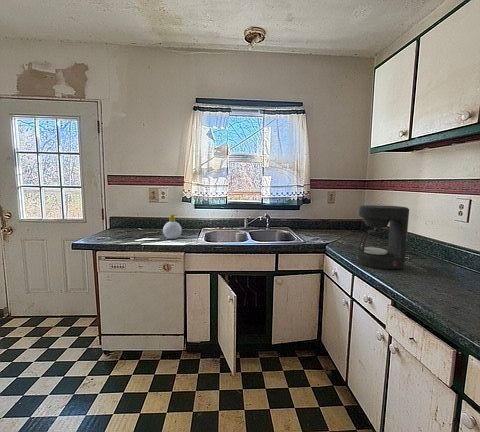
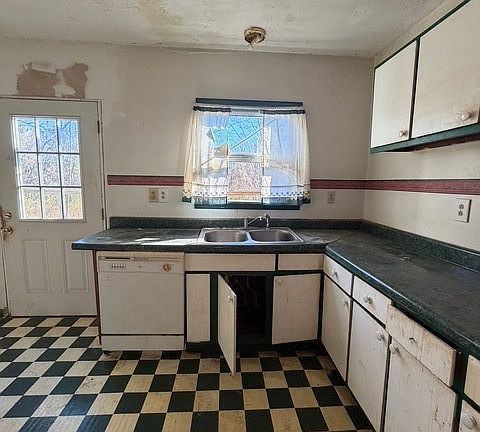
- soap bottle [162,214,183,240]
- coffee maker [355,204,410,270]
